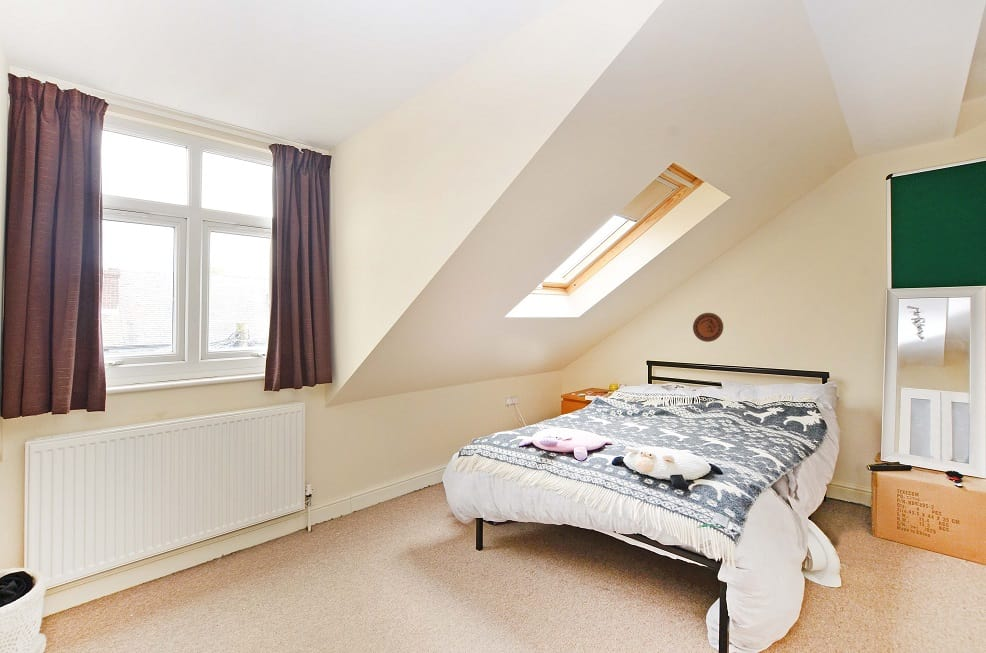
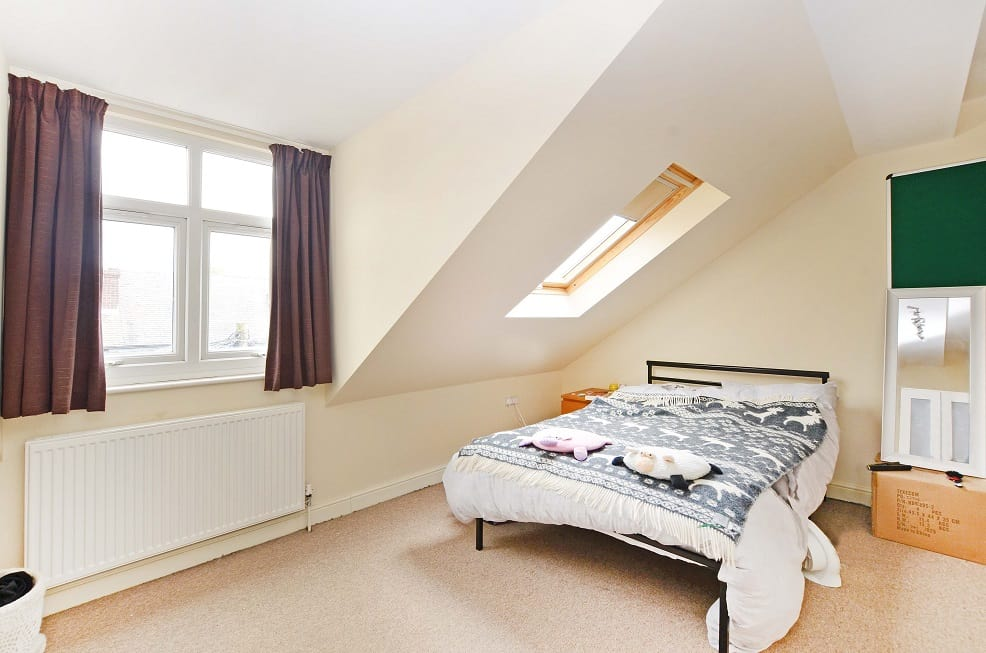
- decorative plate [692,312,724,343]
